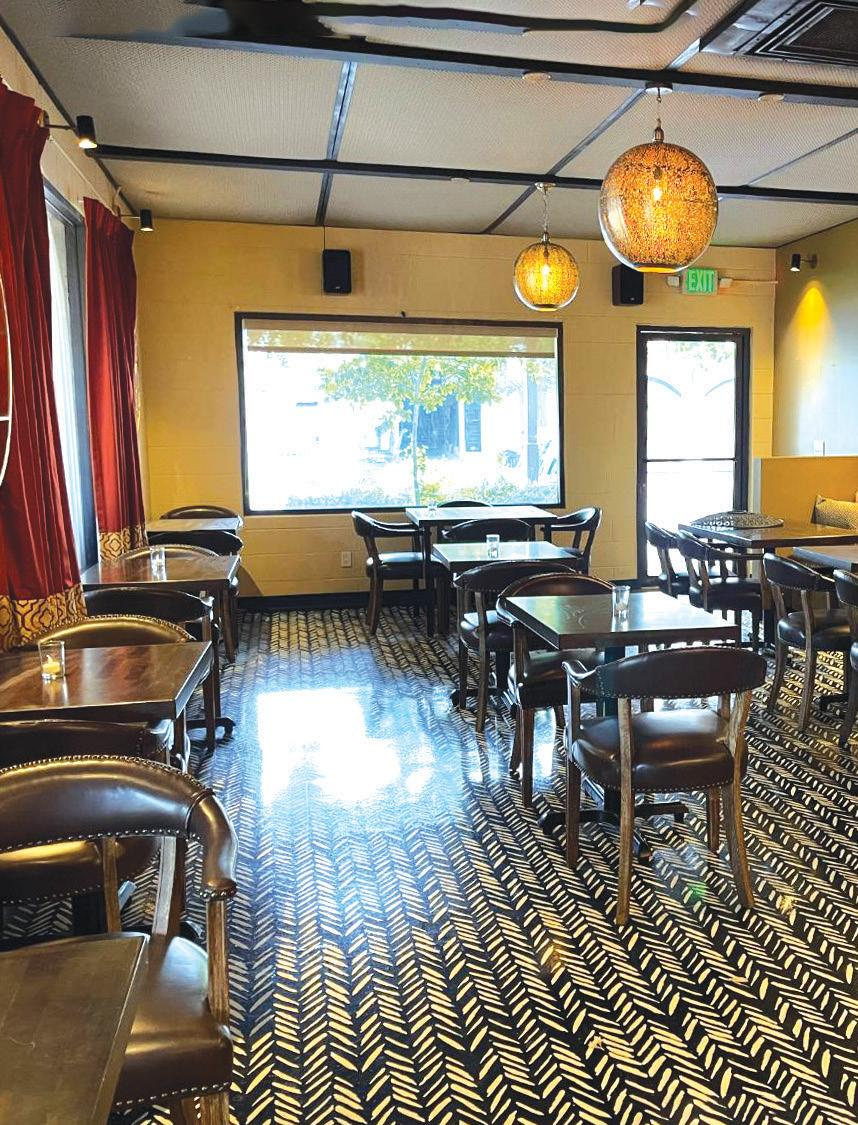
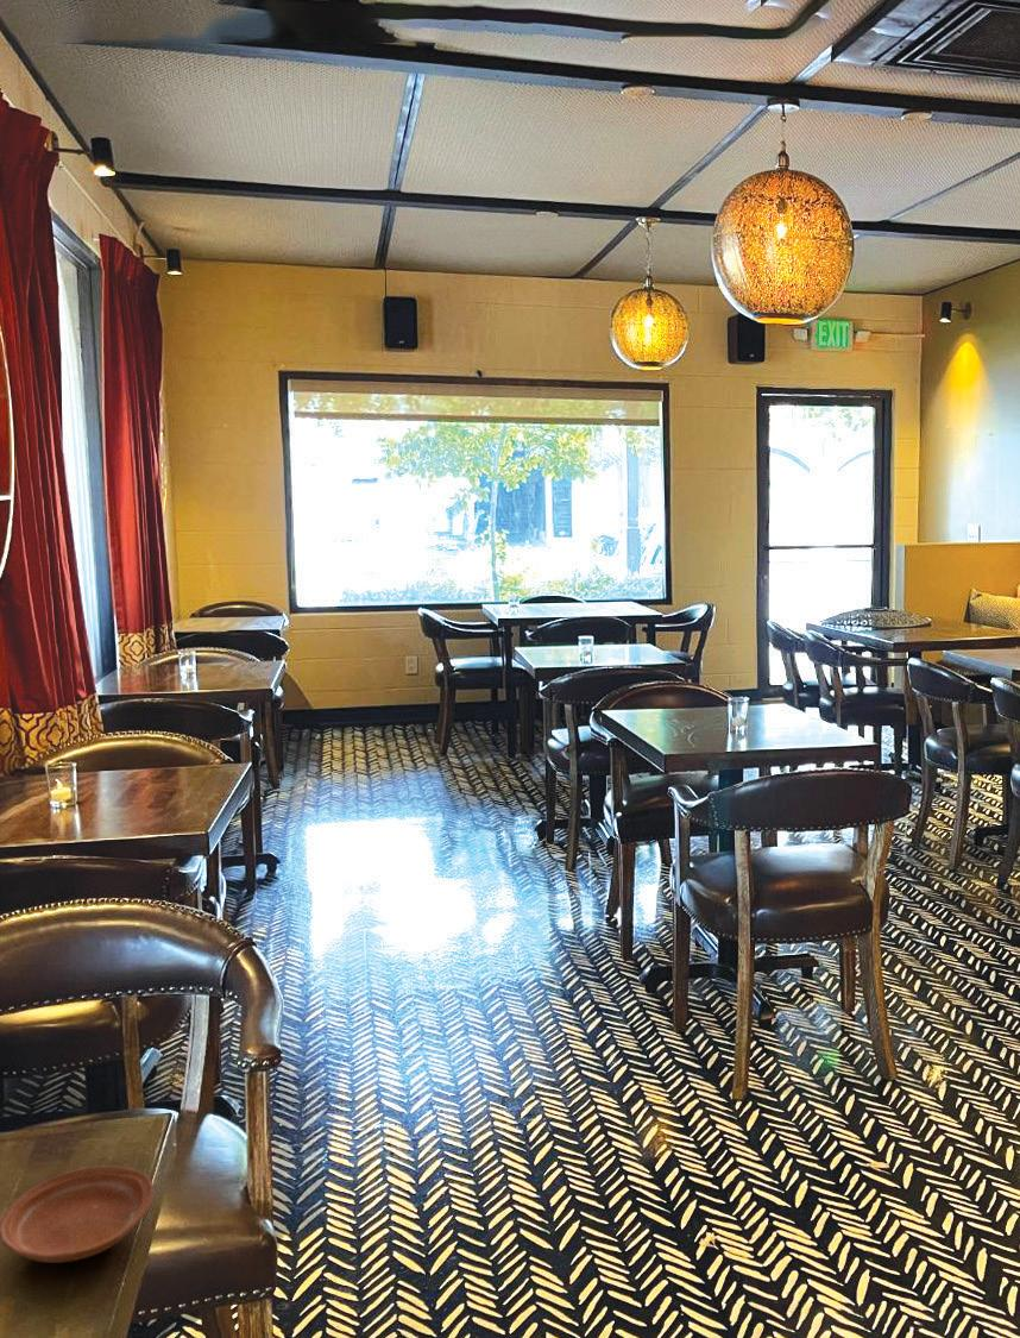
+ plate [0,1164,155,1264]
